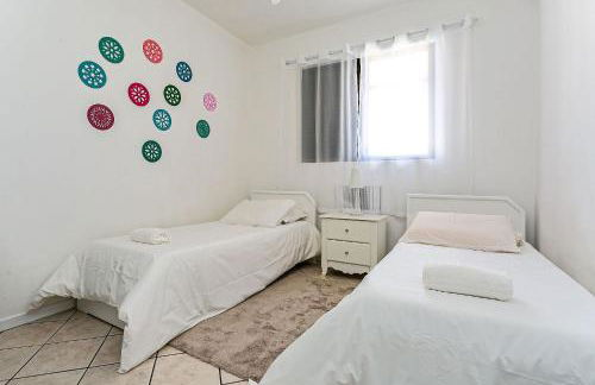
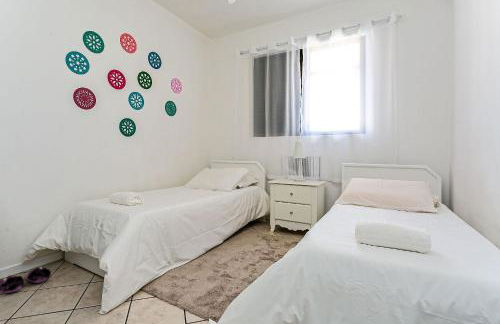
+ slippers [0,266,52,294]
